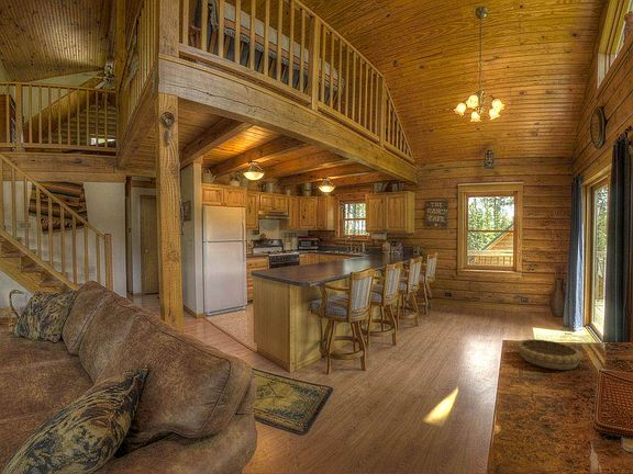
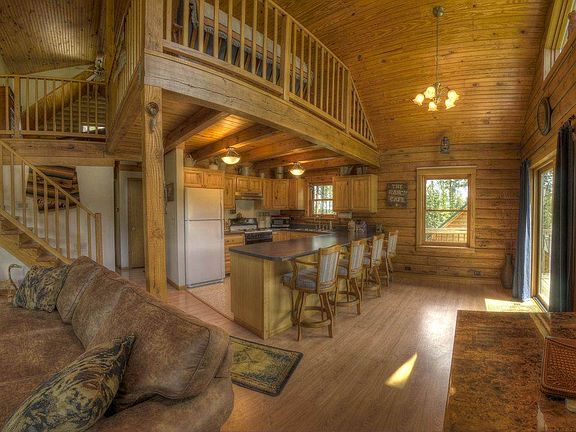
- decorative bowl [515,338,585,371]
